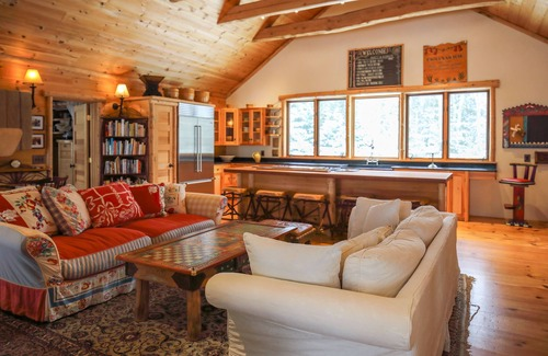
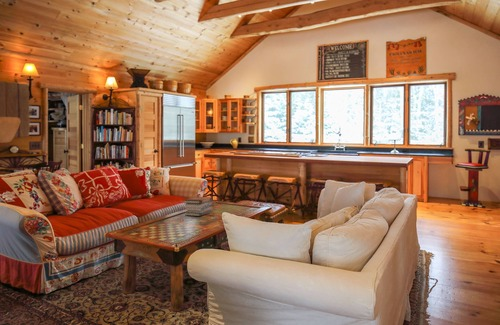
+ book stack [182,196,214,217]
